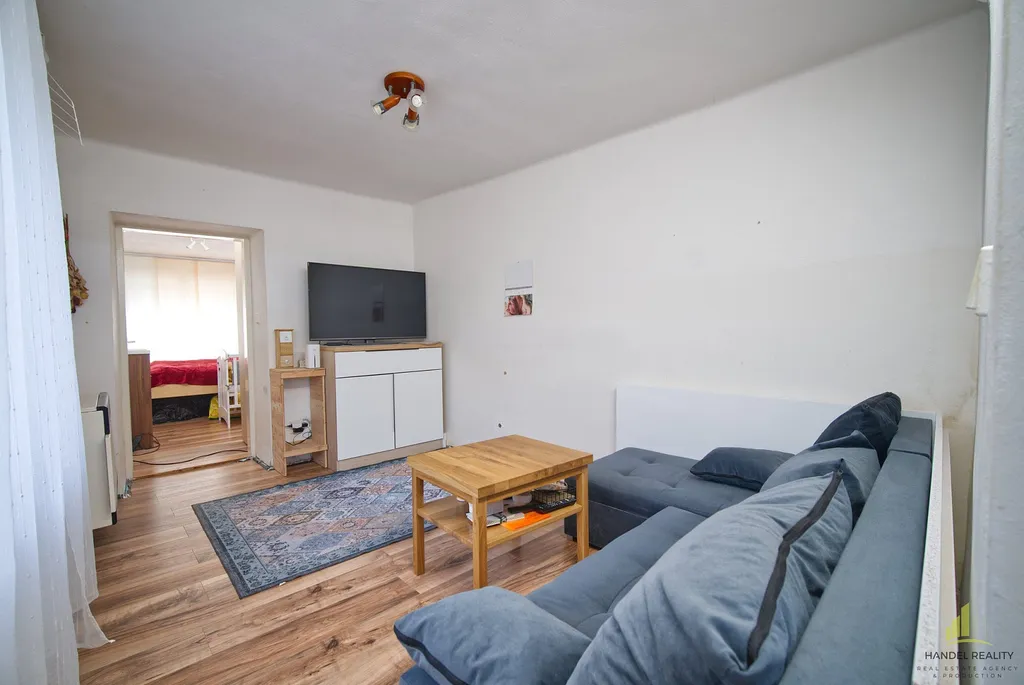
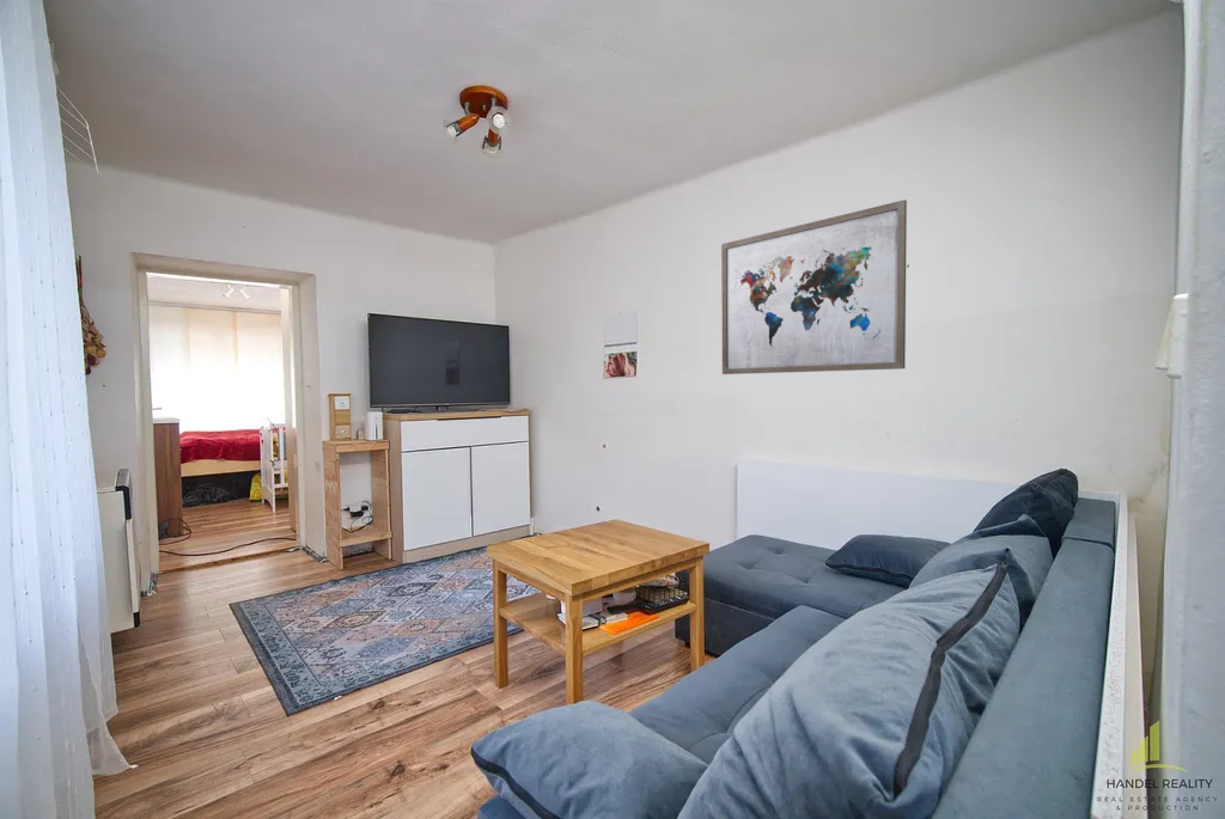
+ wall art [720,198,908,375]
